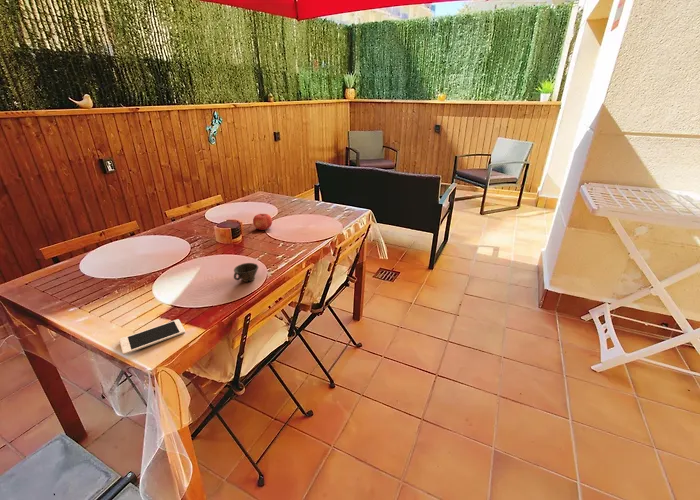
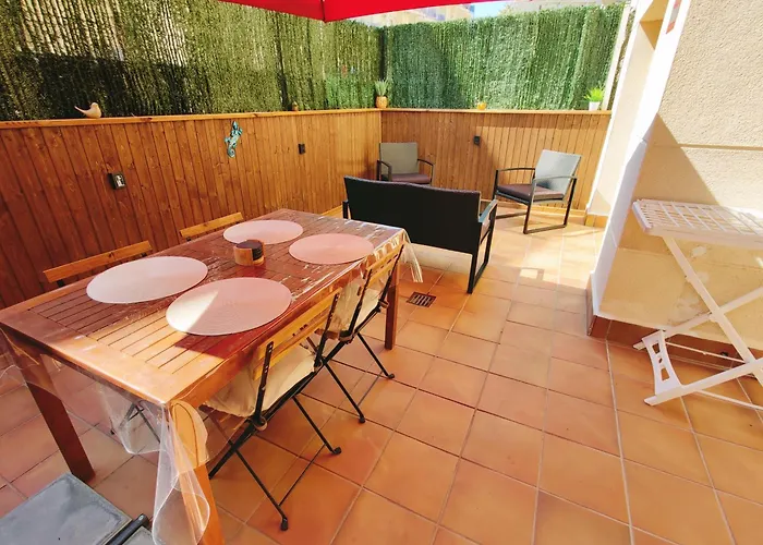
- cell phone [119,318,186,356]
- cup [233,262,259,283]
- fruit [252,213,273,231]
